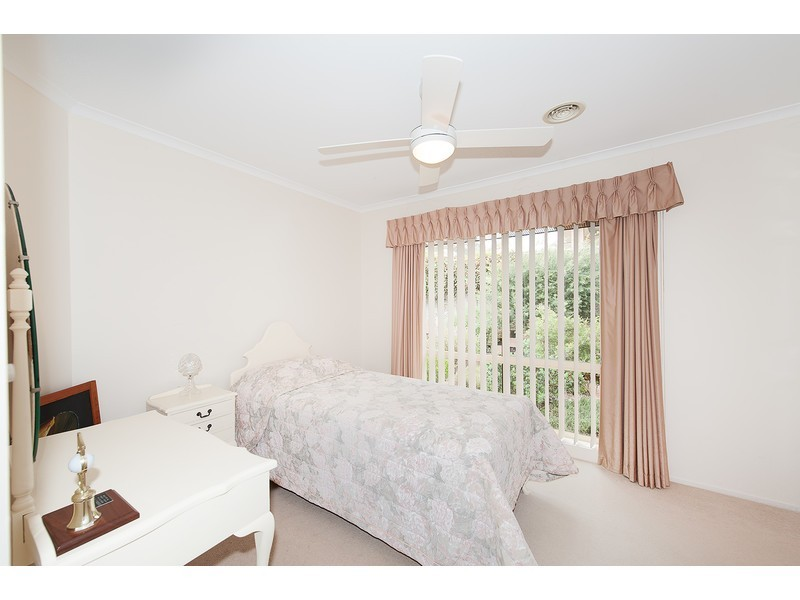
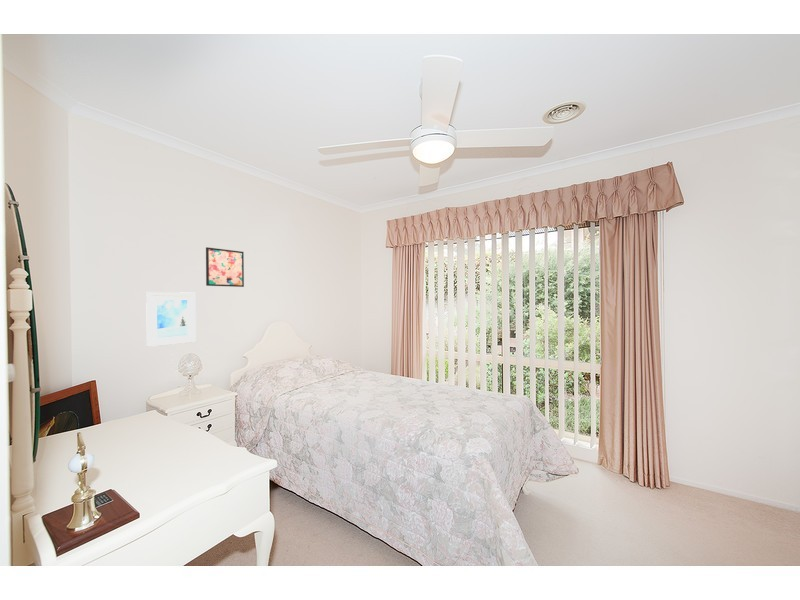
+ wall art [205,246,245,288]
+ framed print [145,291,197,348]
